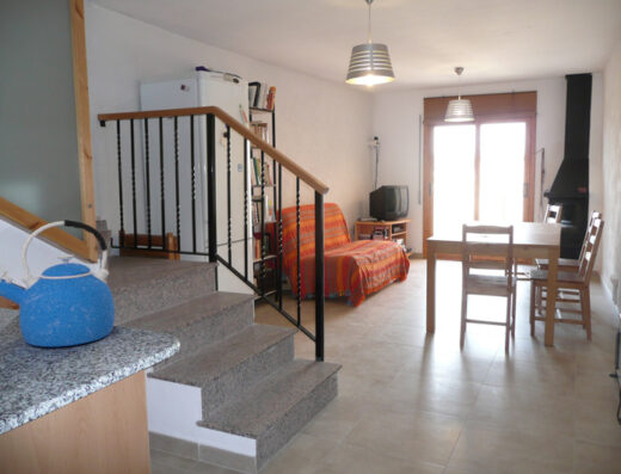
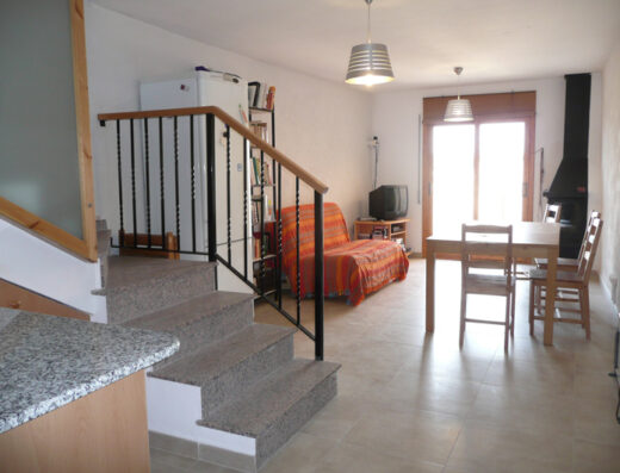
- kettle [0,218,116,347]
